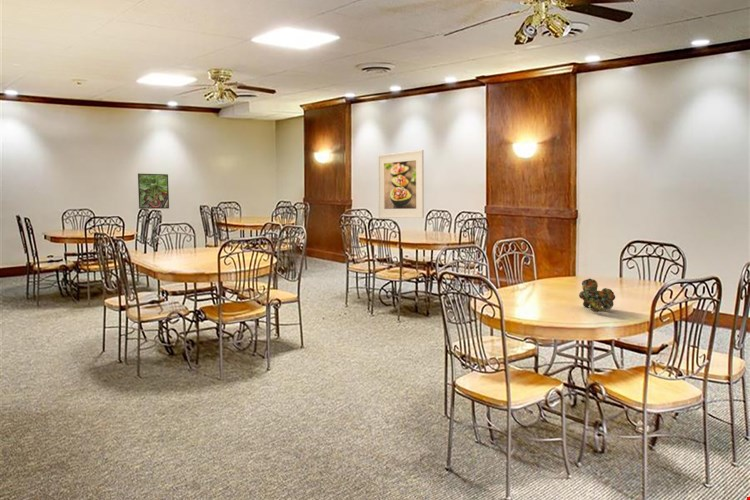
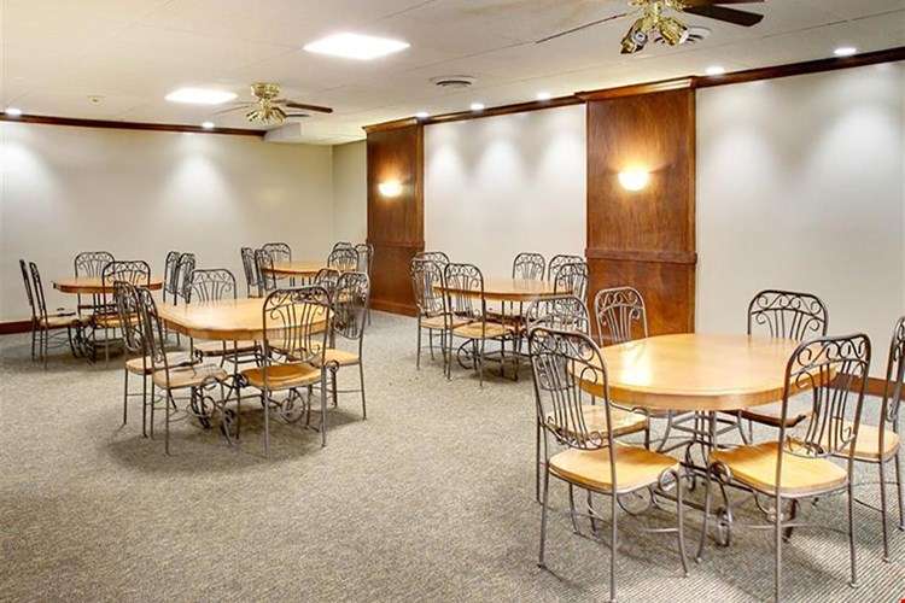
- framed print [377,149,425,219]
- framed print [137,173,170,210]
- decorative ball [578,278,616,313]
